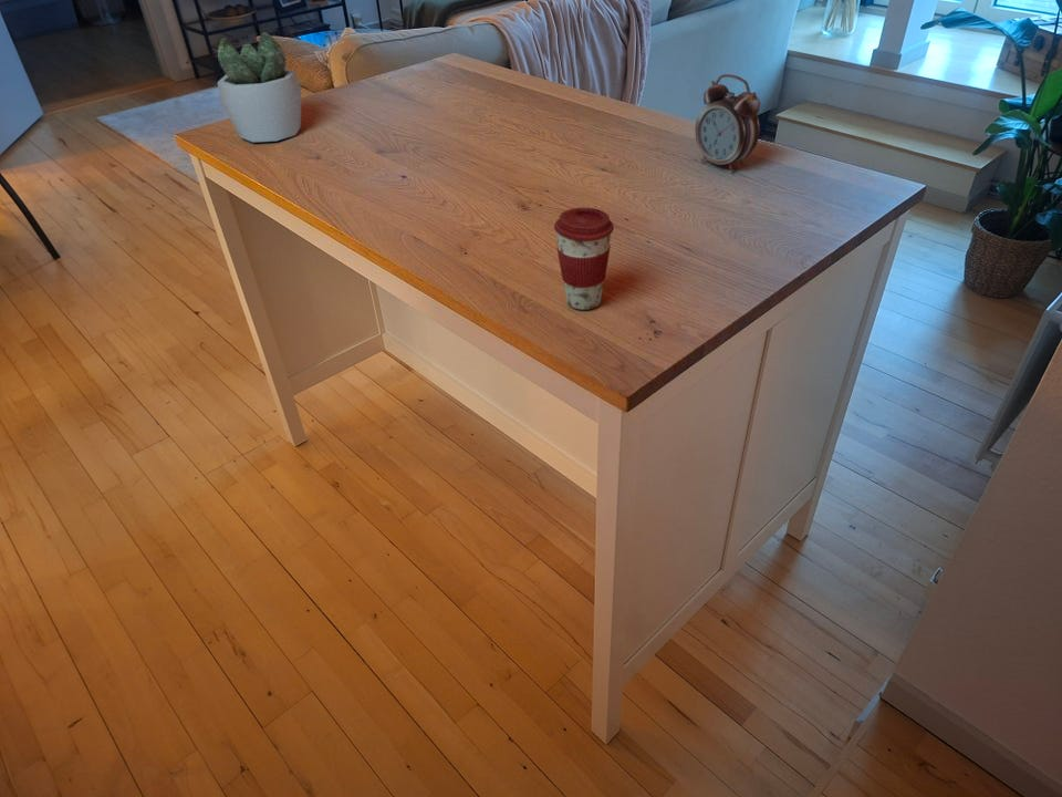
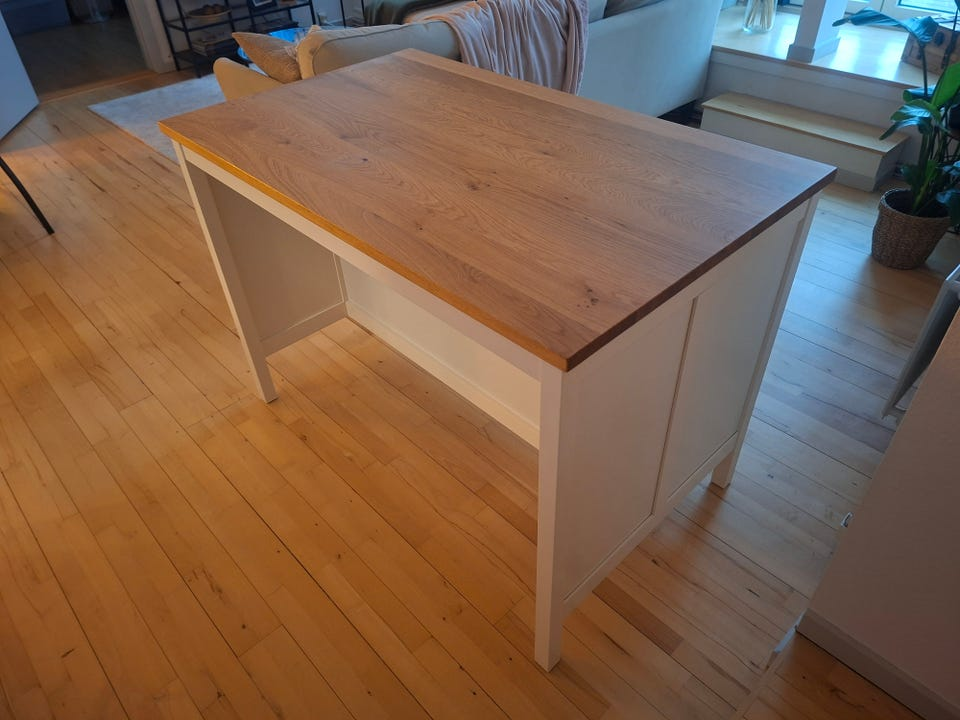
- coffee cup [553,207,615,311]
- alarm clock [695,73,761,174]
- succulent plant [217,31,302,144]
